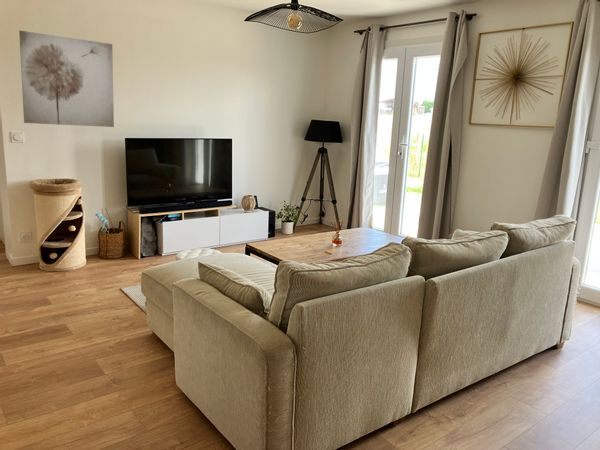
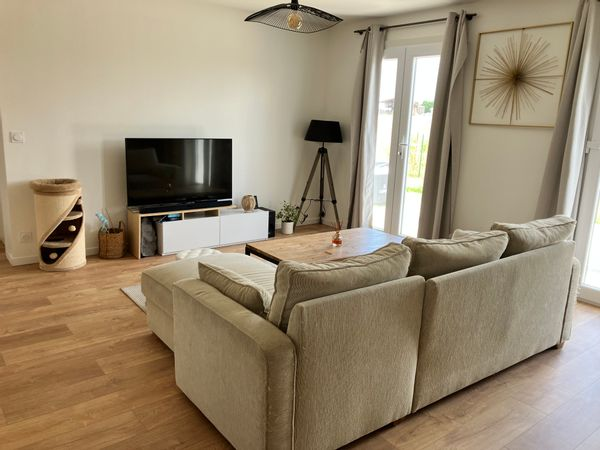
- wall art [18,30,115,128]
